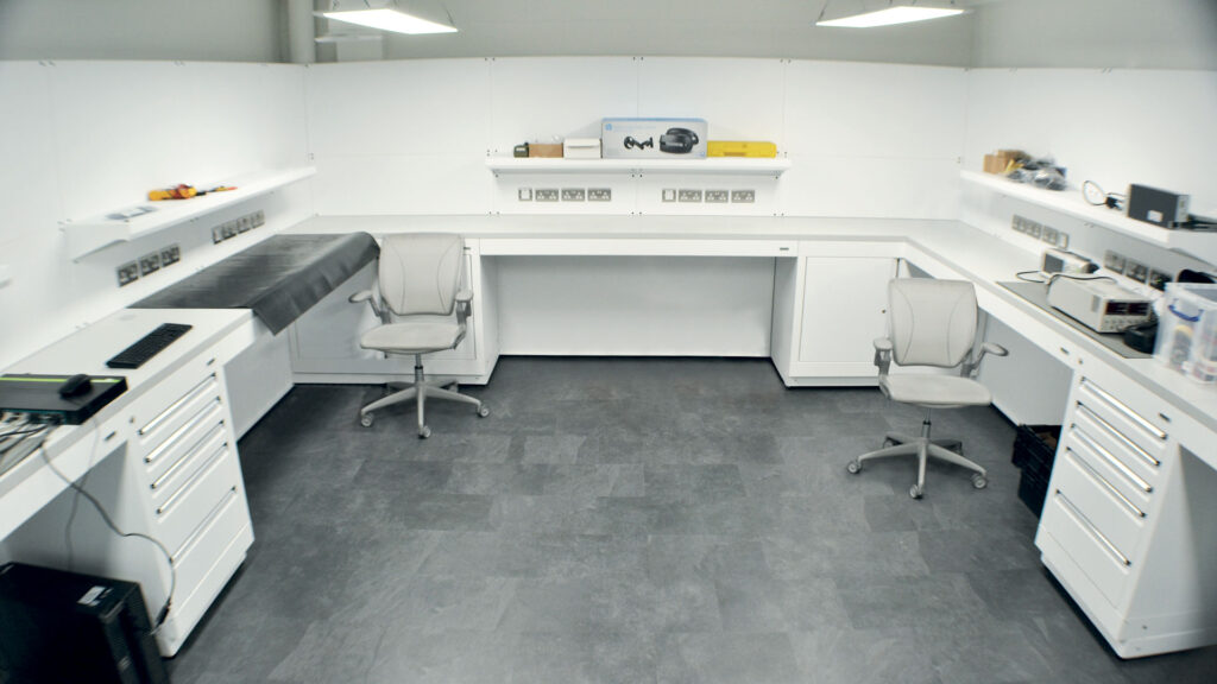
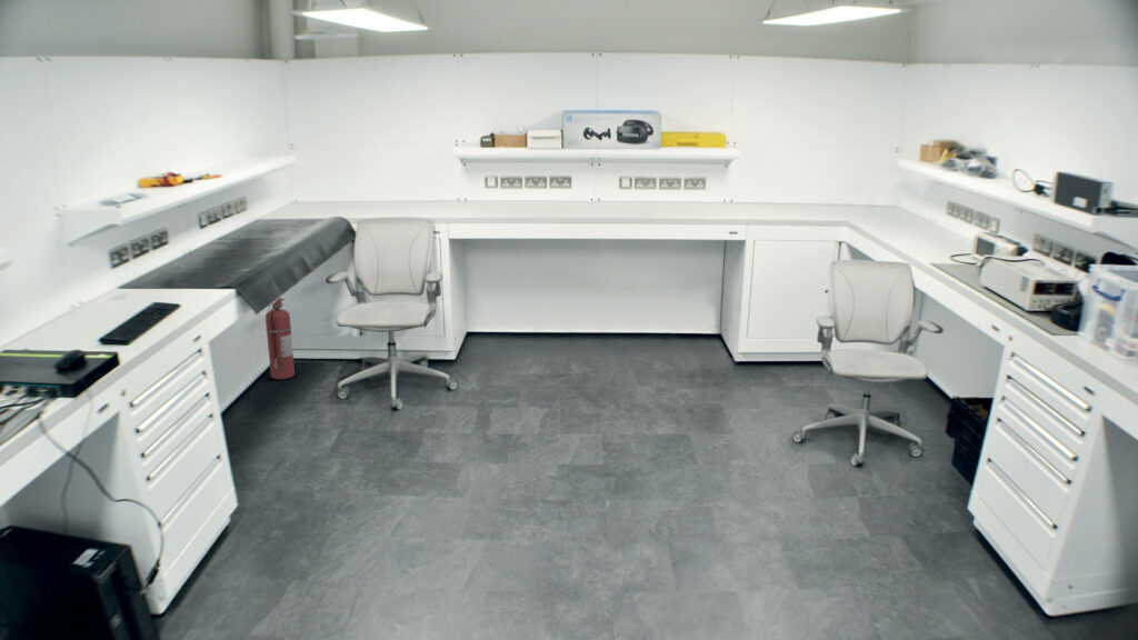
+ fire extinguisher [264,297,296,380]
